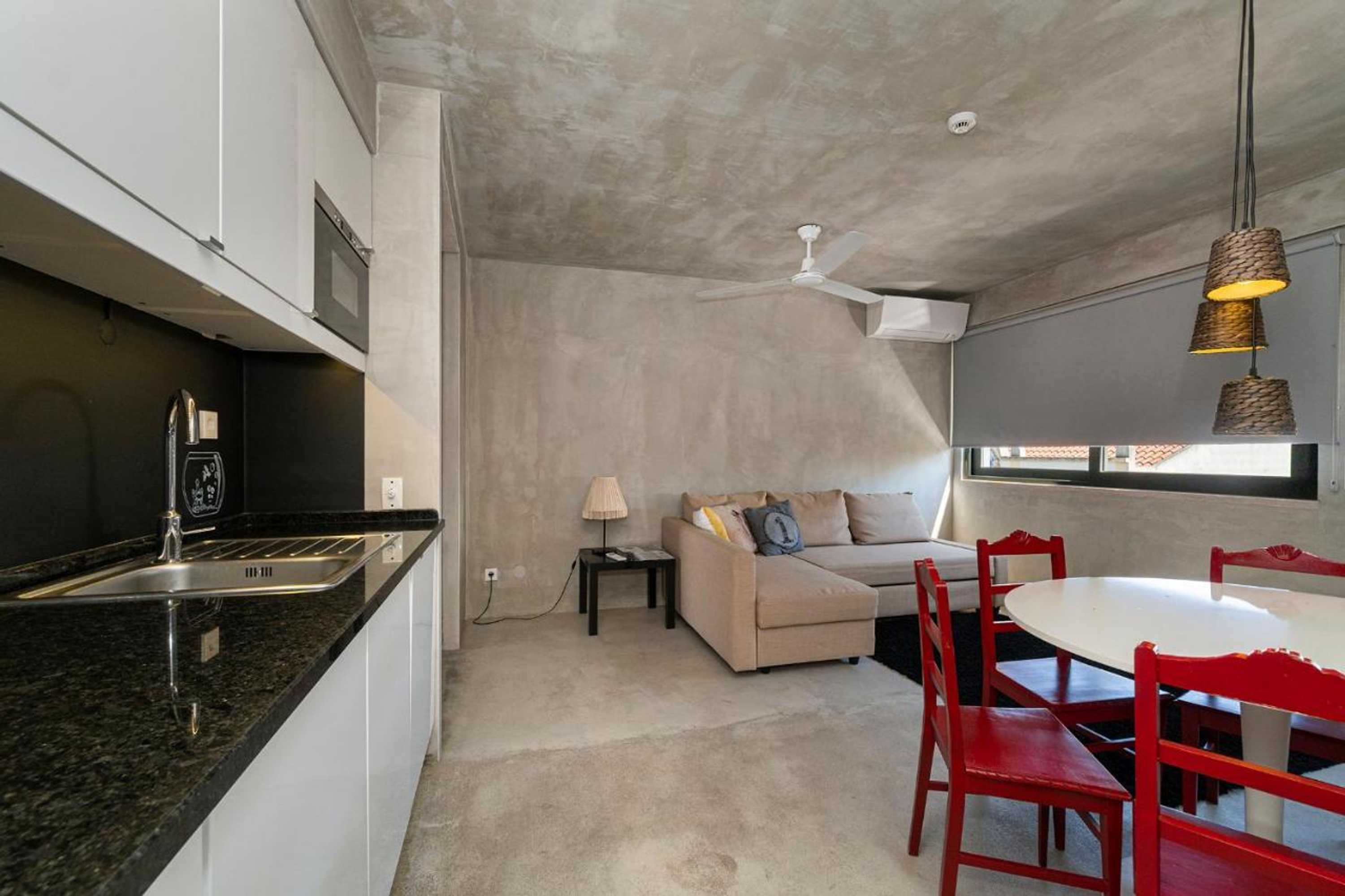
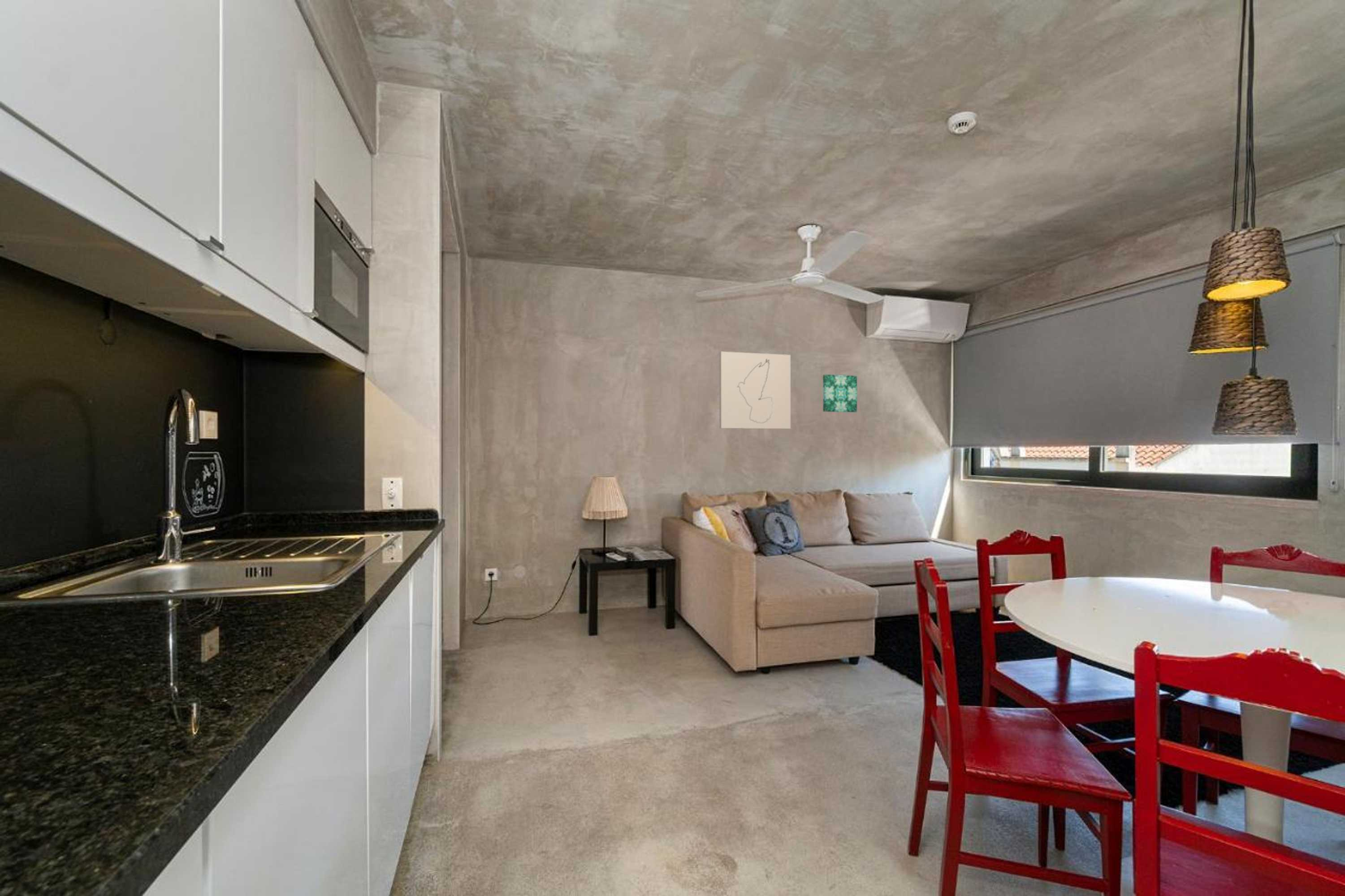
+ wall art [719,351,791,429]
+ wall art [822,374,857,413]
